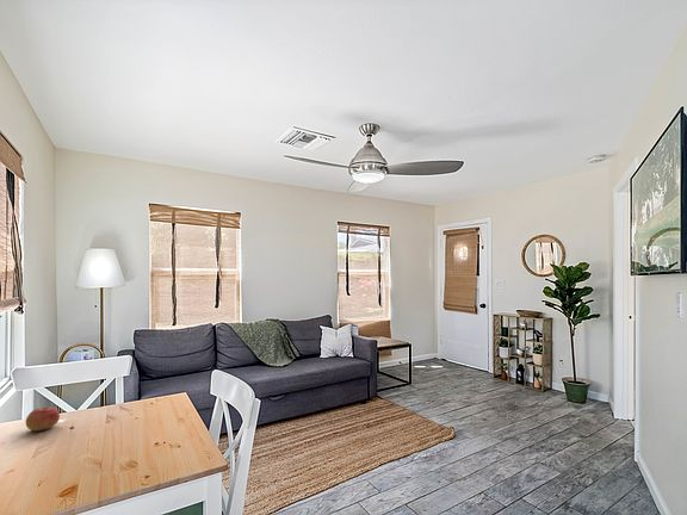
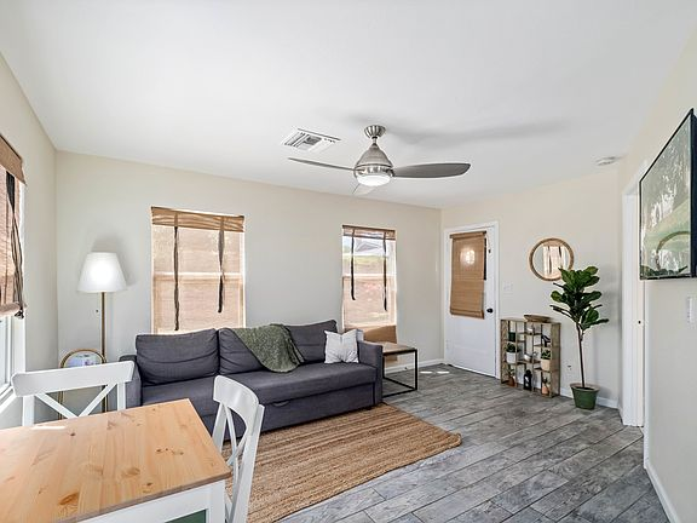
- apple [25,405,61,433]
